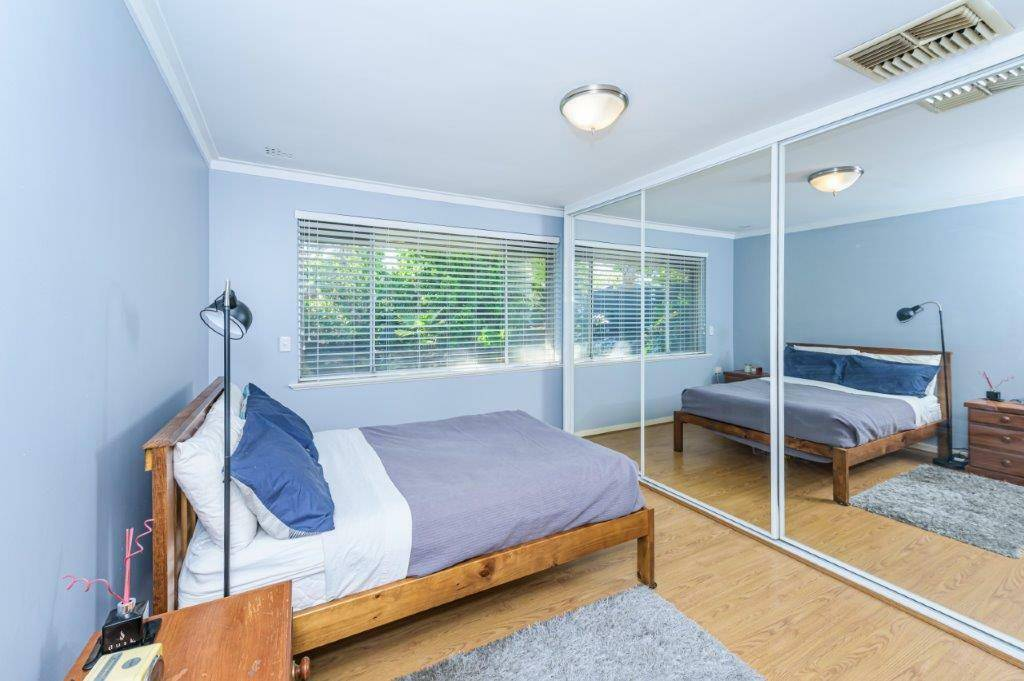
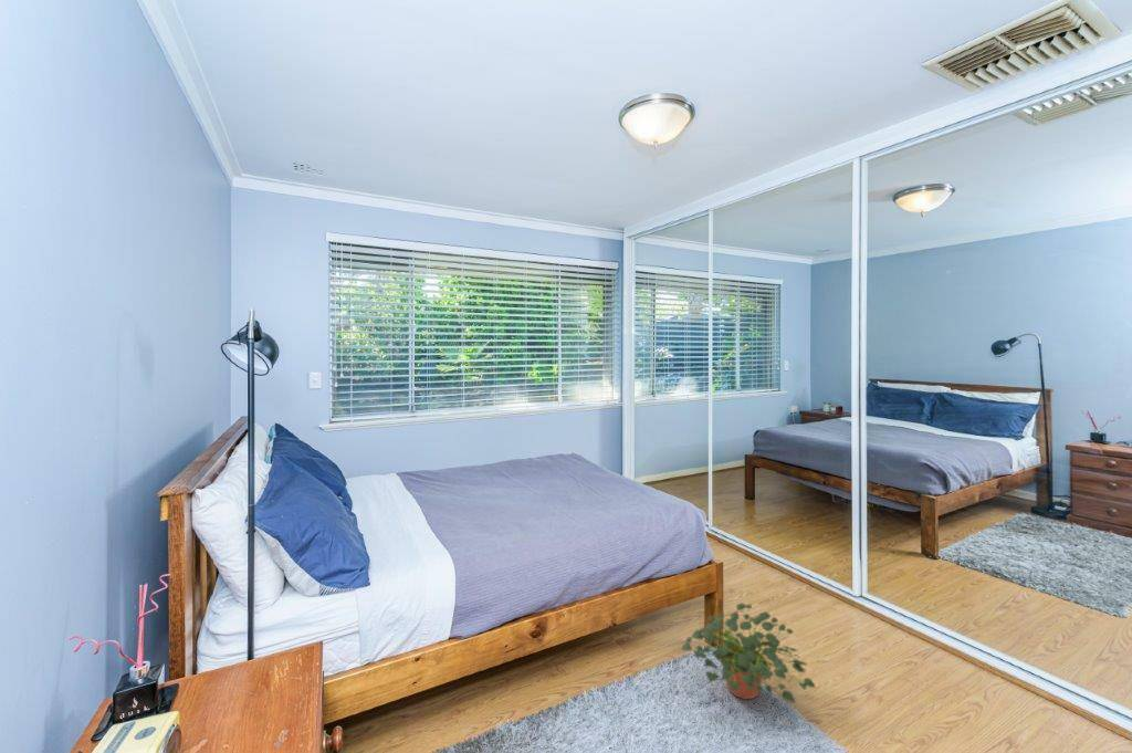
+ potted plant [681,602,816,704]
